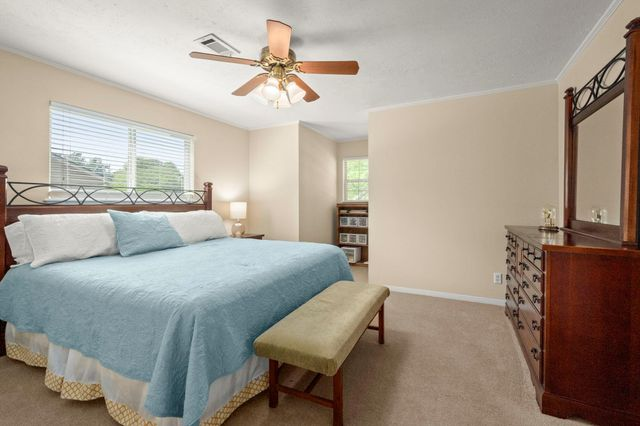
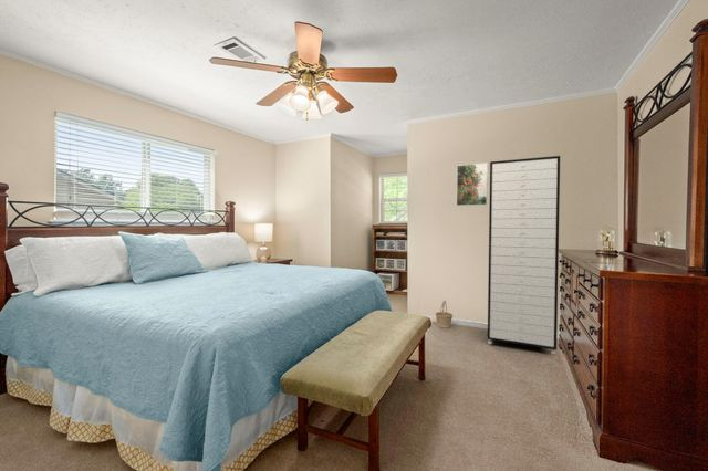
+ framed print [456,161,489,207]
+ basket [435,300,454,328]
+ storage cabinet [487,155,561,356]
